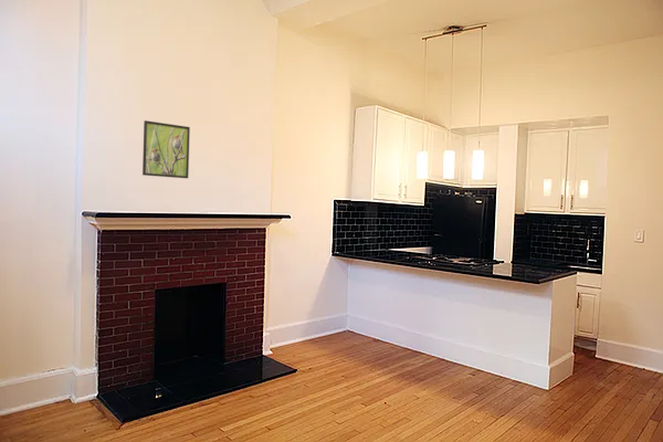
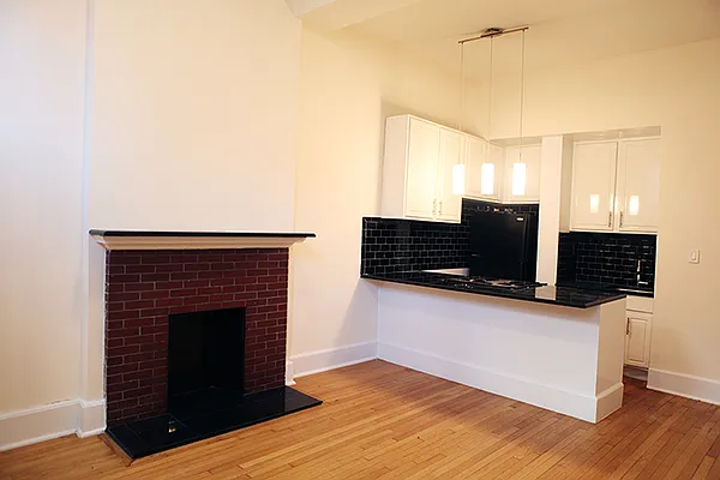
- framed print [141,119,191,179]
